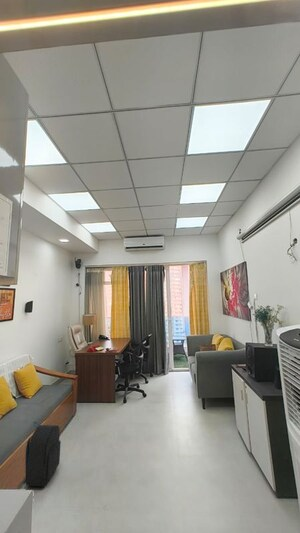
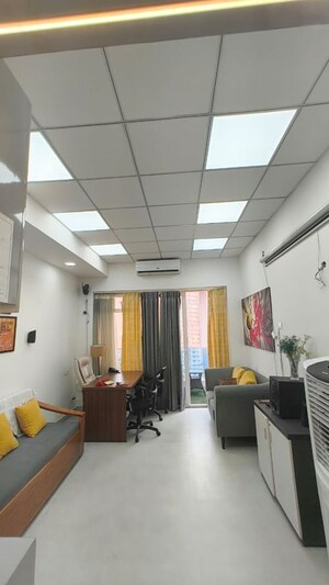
- backpack [22,421,62,487]
